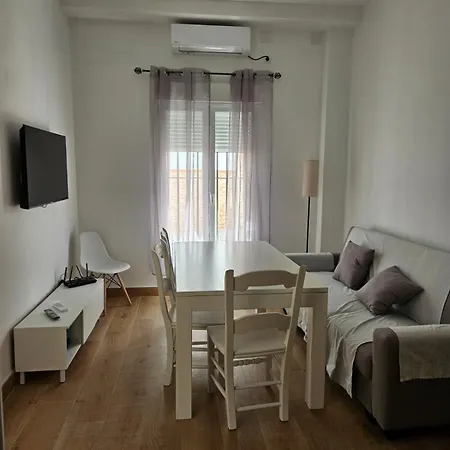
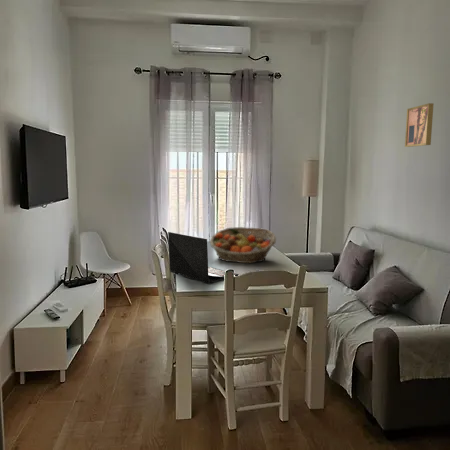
+ wall art [404,102,435,148]
+ laptop [167,231,240,284]
+ fruit basket [209,226,277,264]
